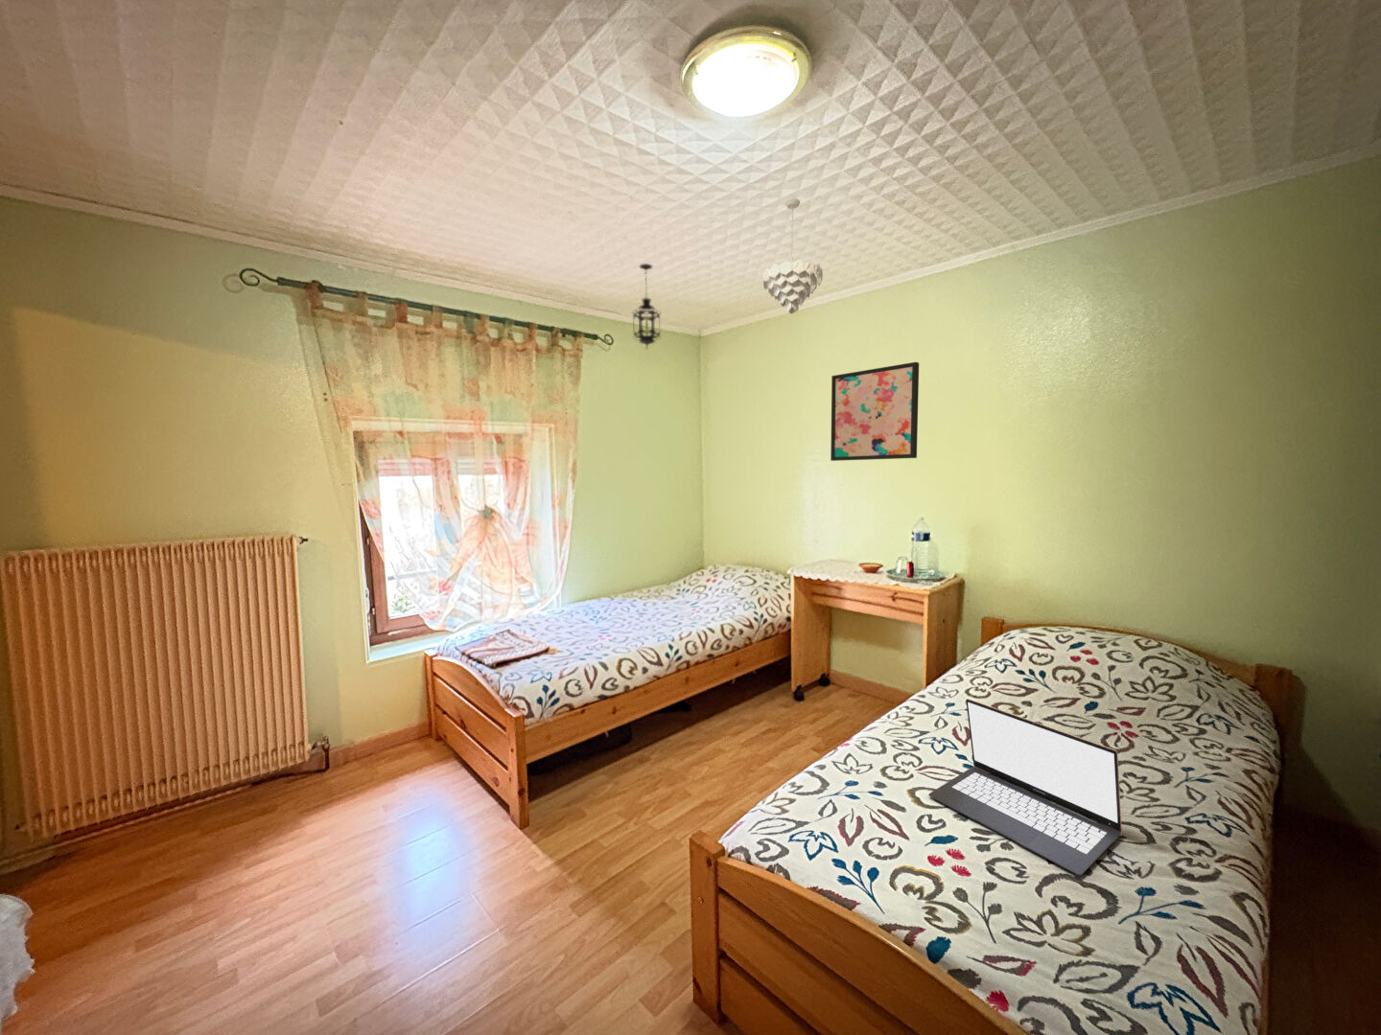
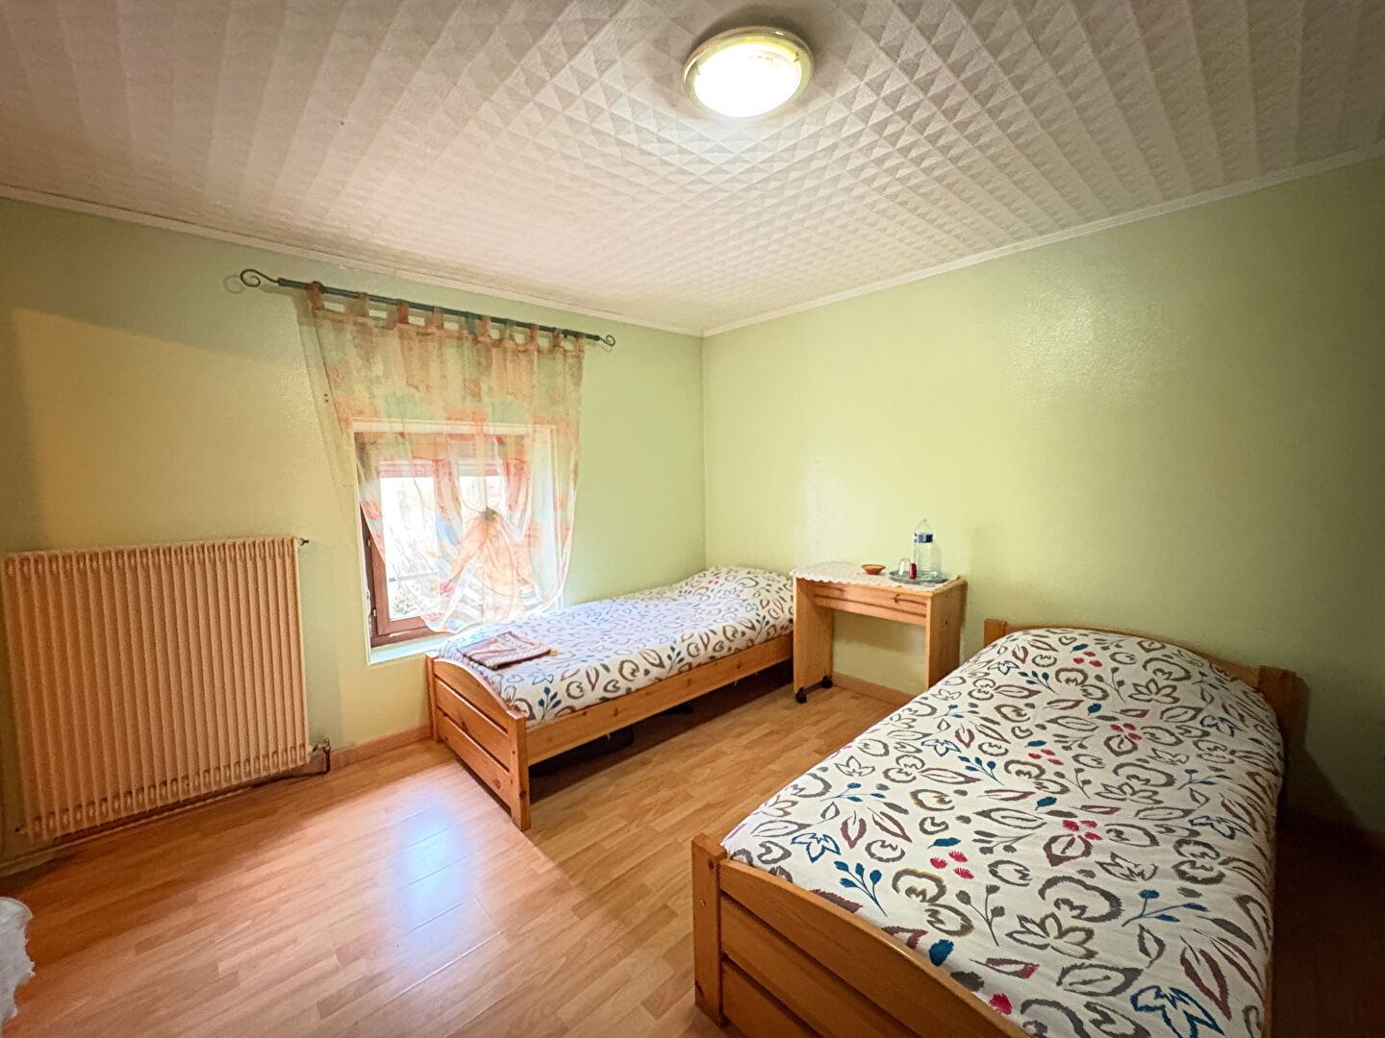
- laptop [929,698,1123,877]
- wall art [830,361,920,462]
- pendant light [761,198,824,314]
- hanging lantern [631,263,662,350]
